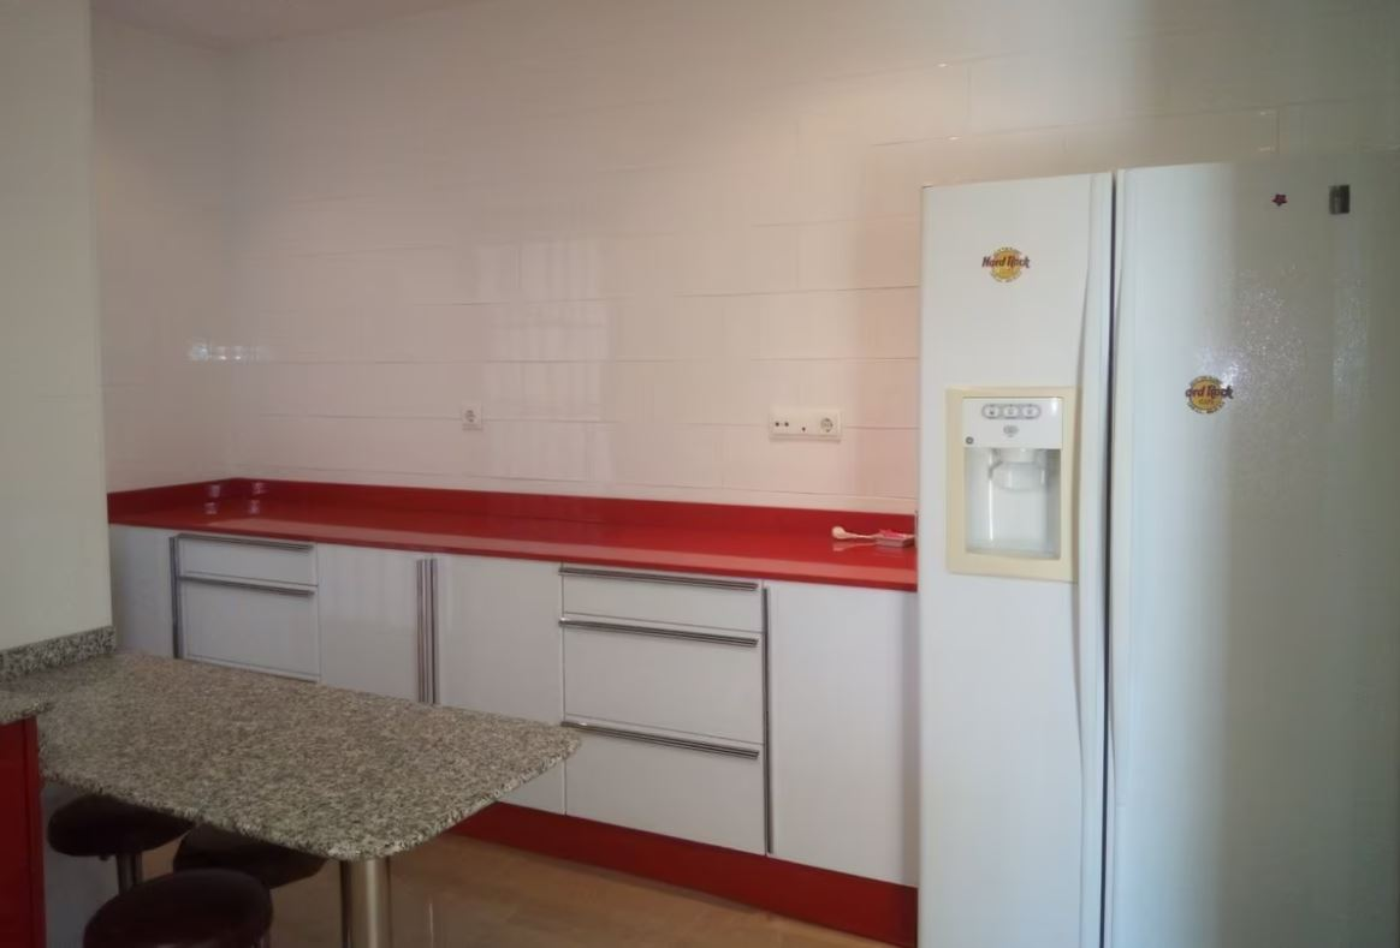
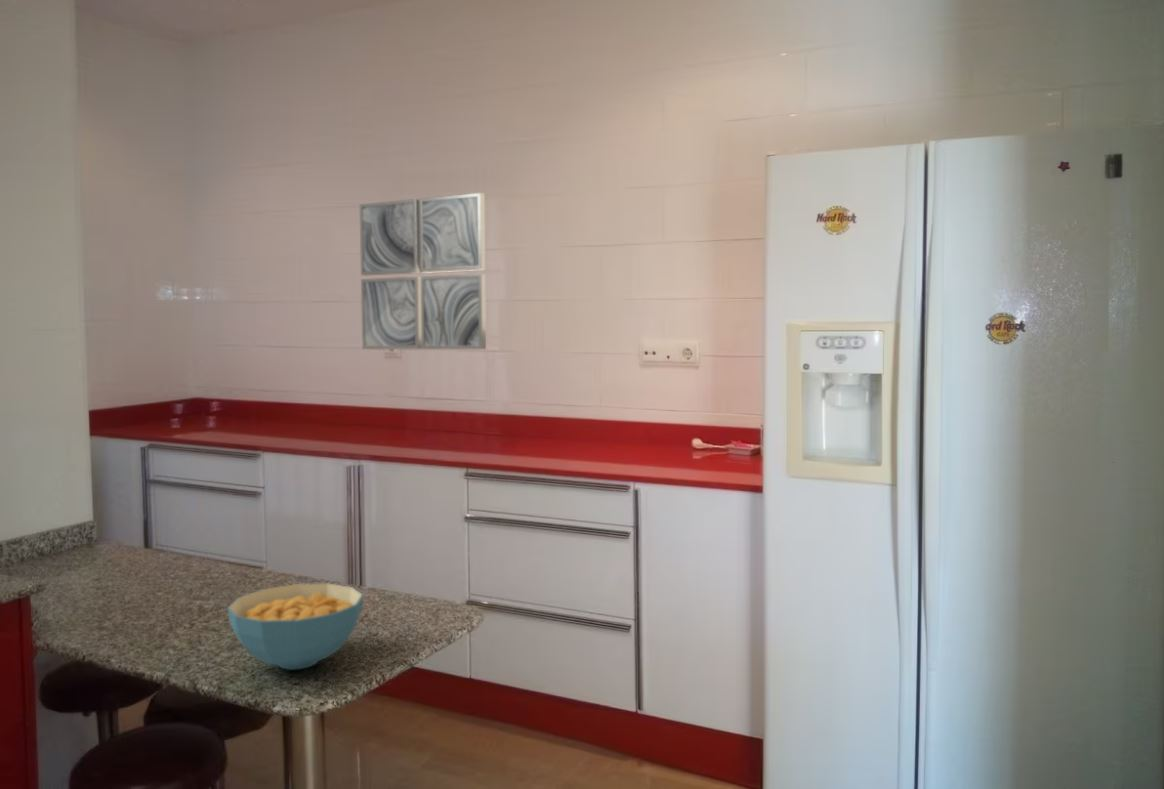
+ wall art [359,192,487,350]
+ cereal bowl [226,582,364,671]
